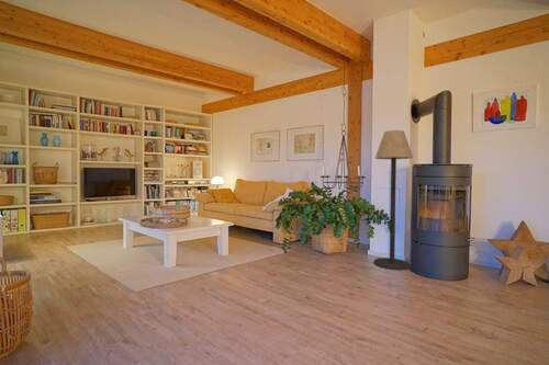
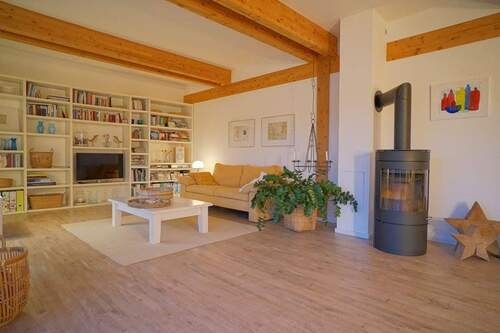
- floor lamp [373,129,414,271]
